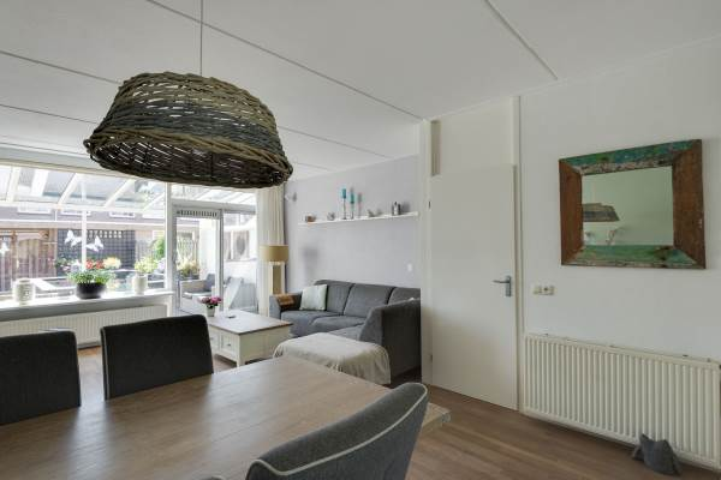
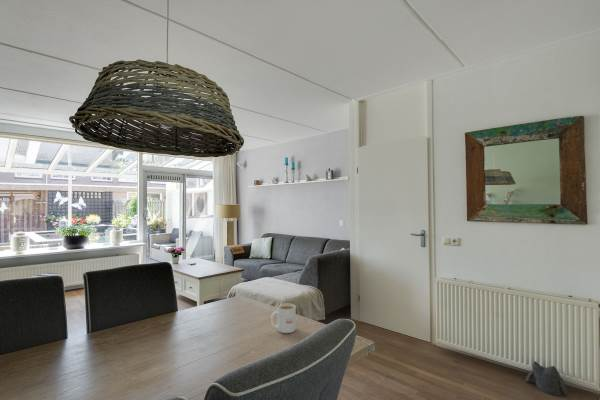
+ mug [270,303,297,334]
